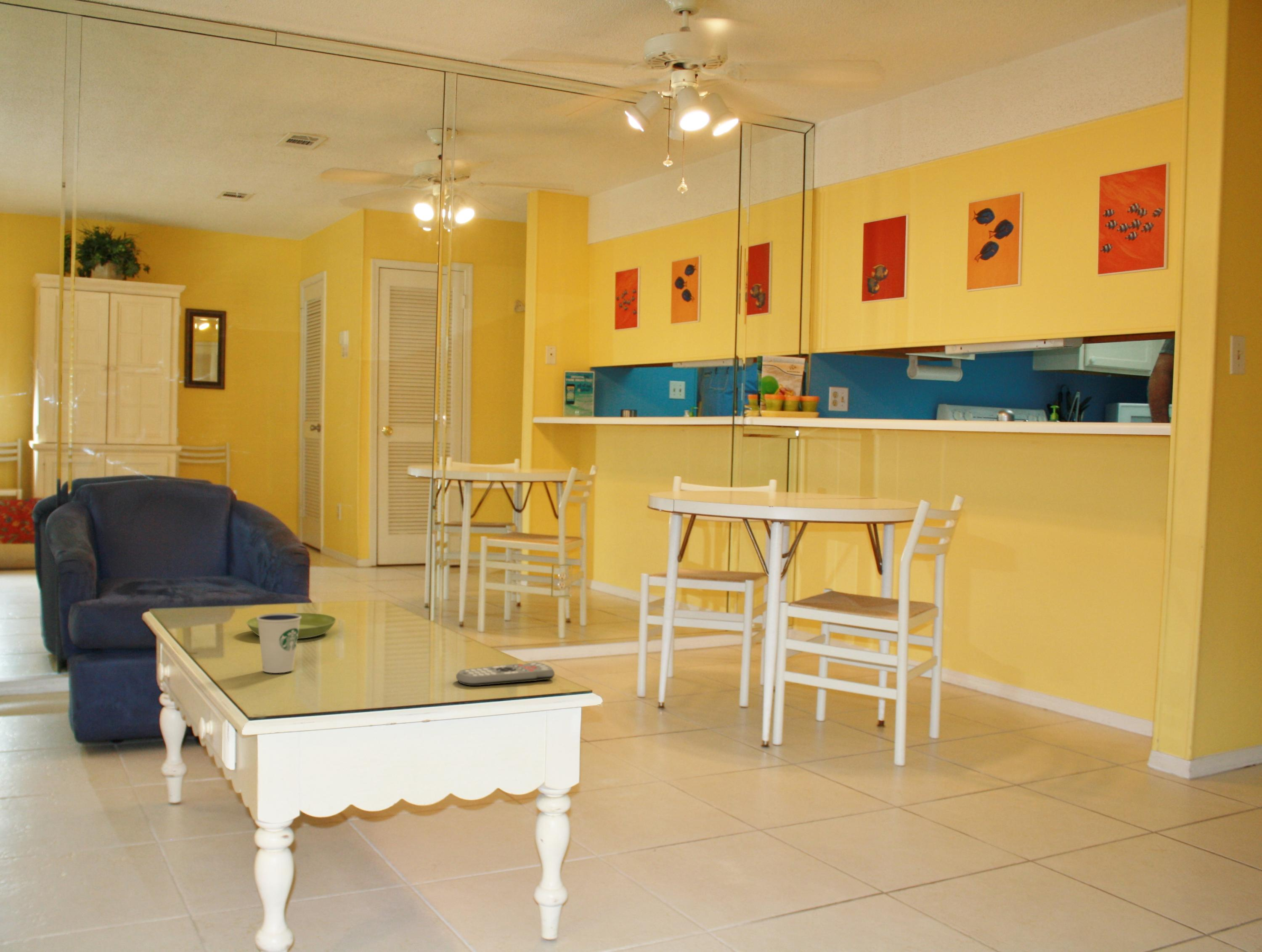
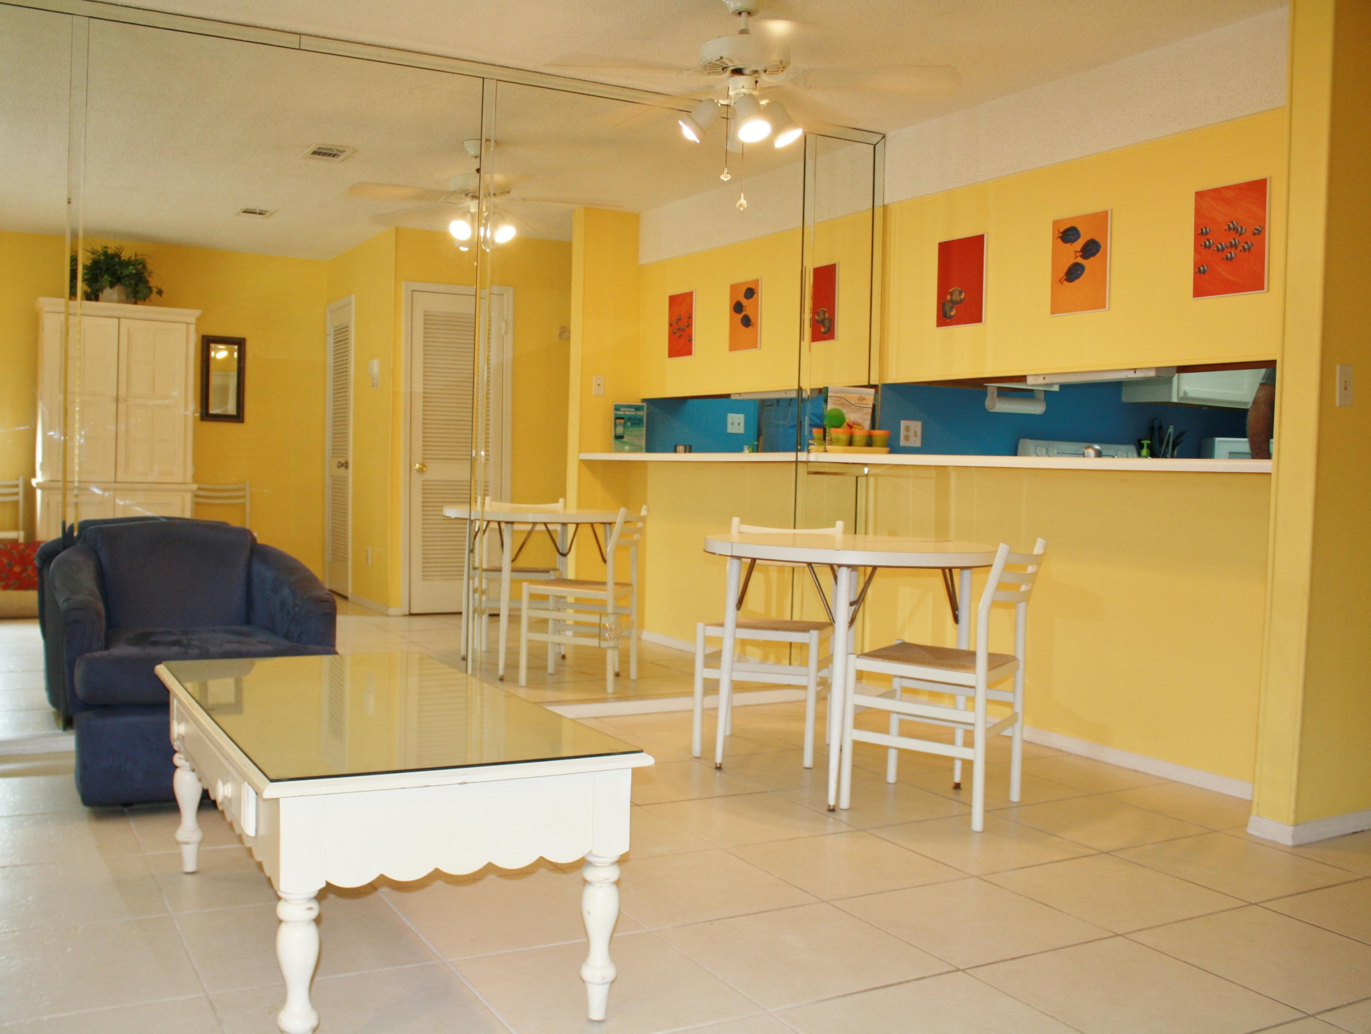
- remote control [456,662,555,686]
- saucer [246,613,337,639]
- dixie cup [257,613,301,674]
